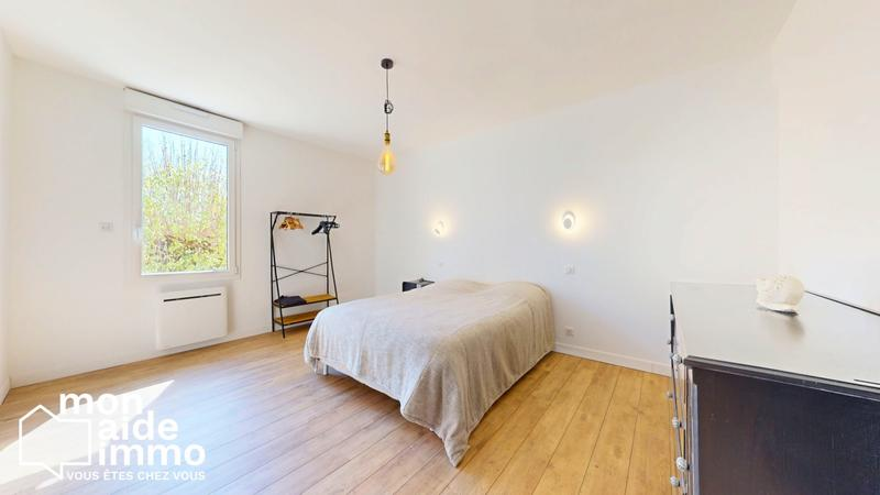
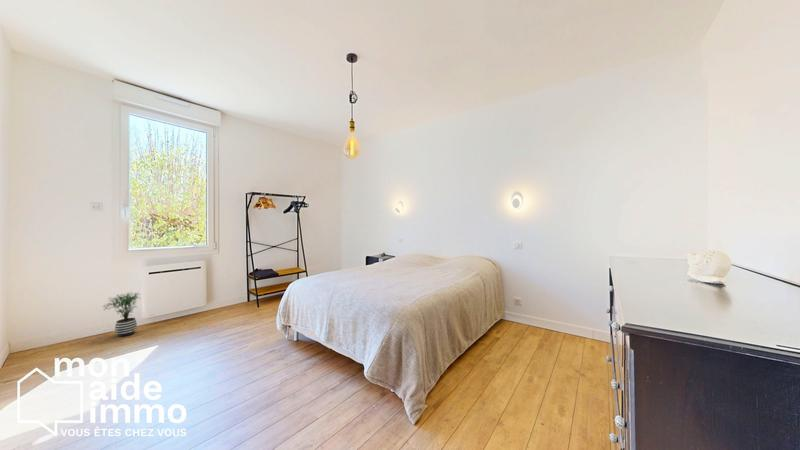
+ potted plant [102,291,141,338]
